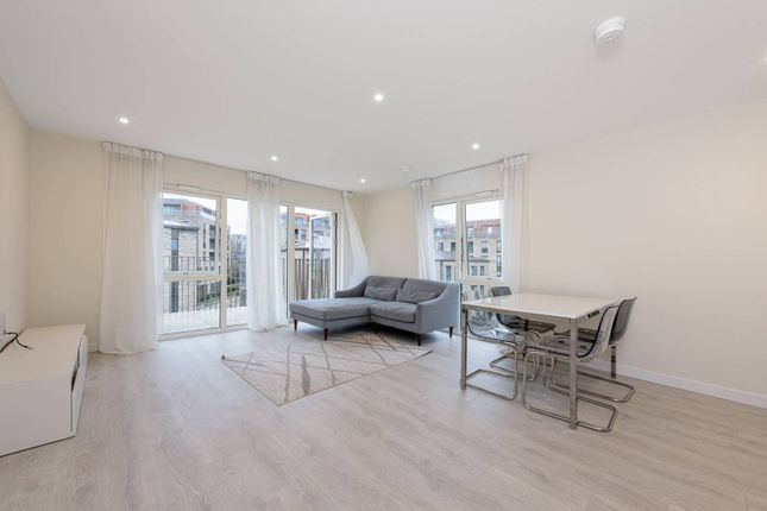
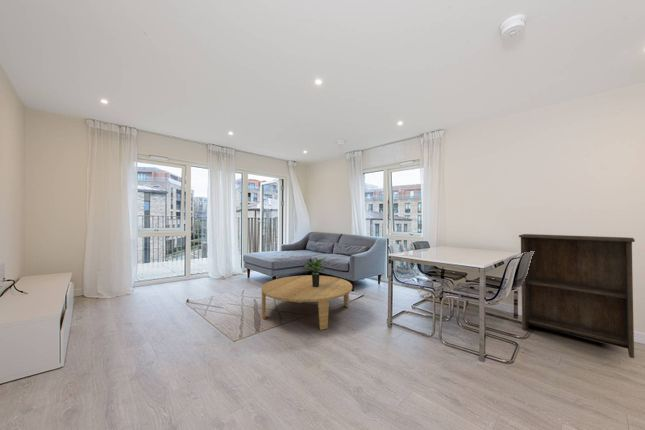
+ coffee table [260,274,353,331]
+ bookshelf [518,233,636,359]
+ potted plant [303,256,328,287]
